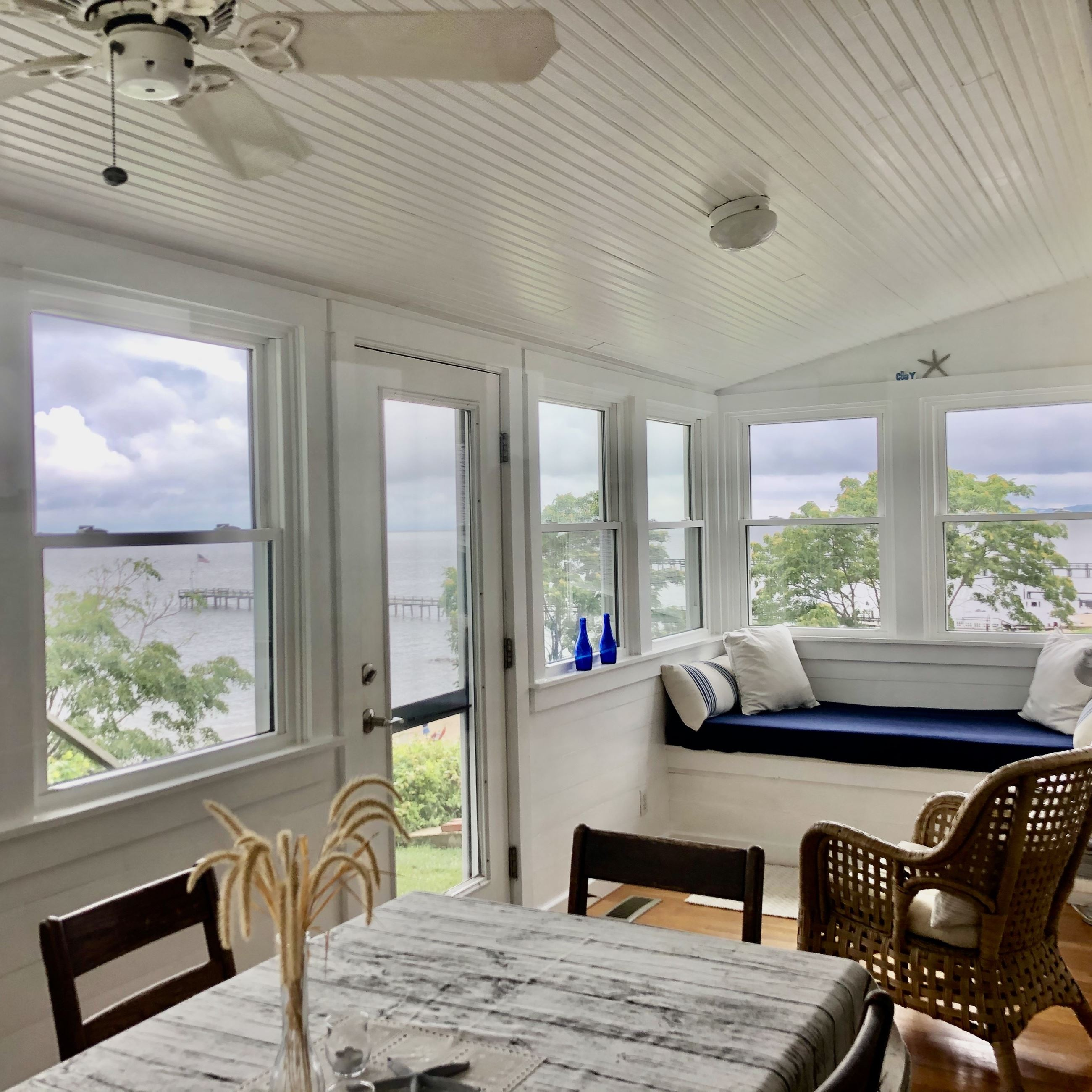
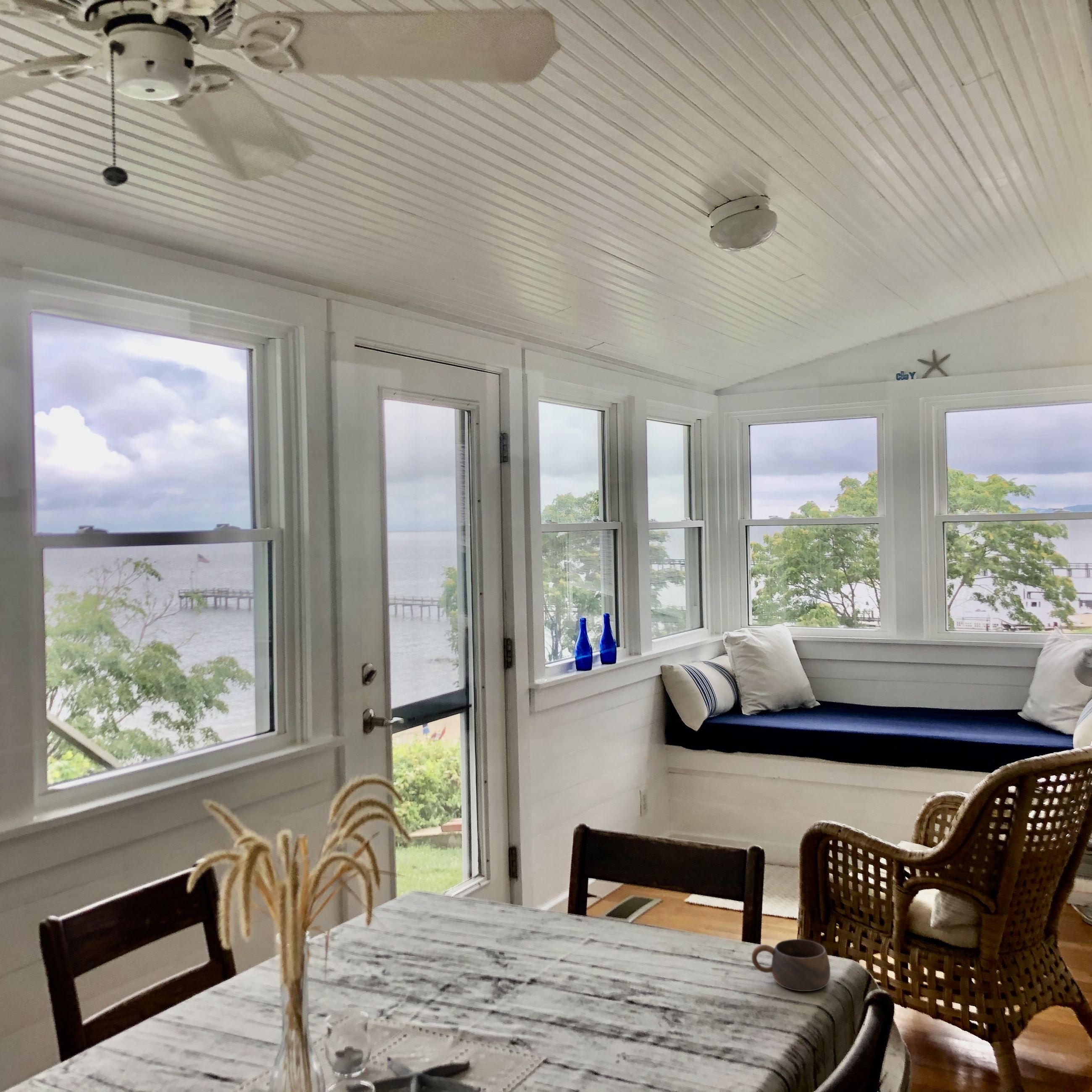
+ cup [751,939,831,992]
